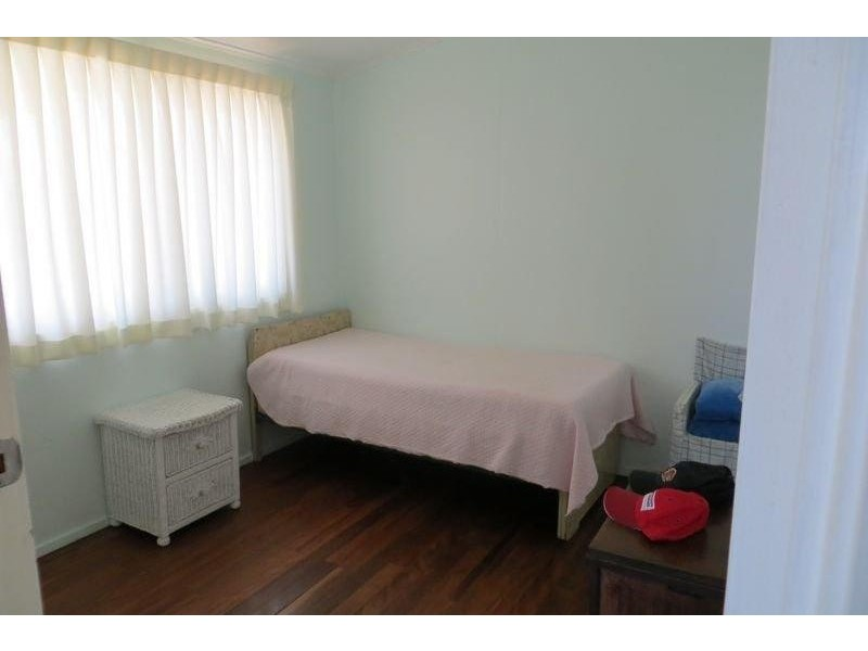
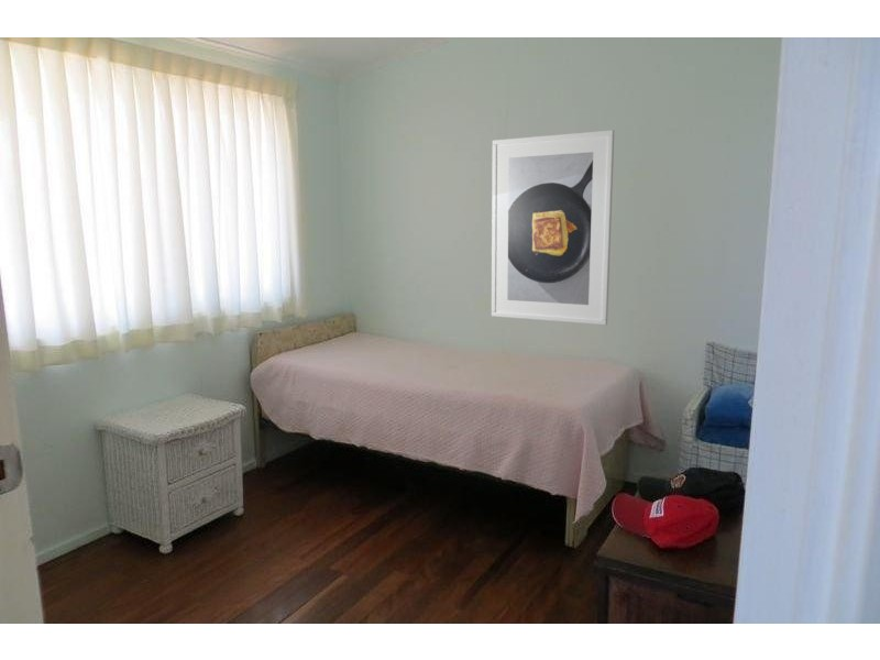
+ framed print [491,129,615,326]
